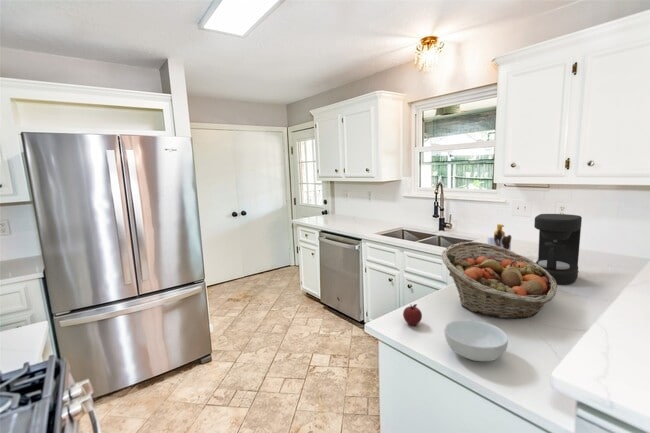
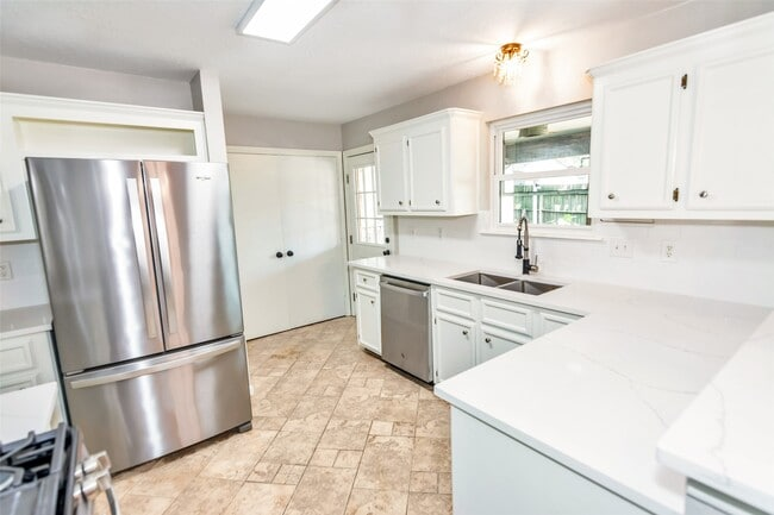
- utensil holder [494,230,513,250]
- apple [402,303,423,326]
- cereal bowl [444,319,509,362]
- coffee maker [533,213,583,285]
- fruit basket [441,241,558,320]
- soap bottle [486,223,512,251]
